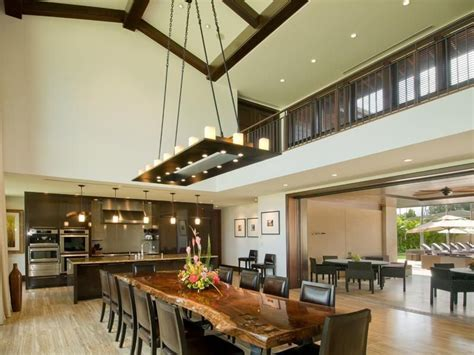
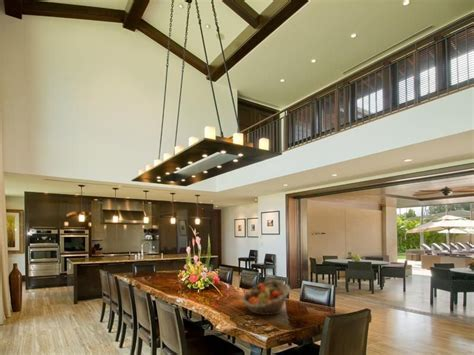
+ fruit basket [242,280,291,316]
